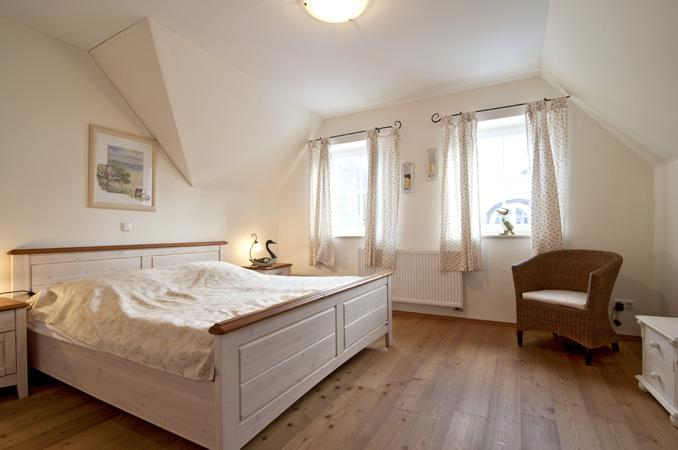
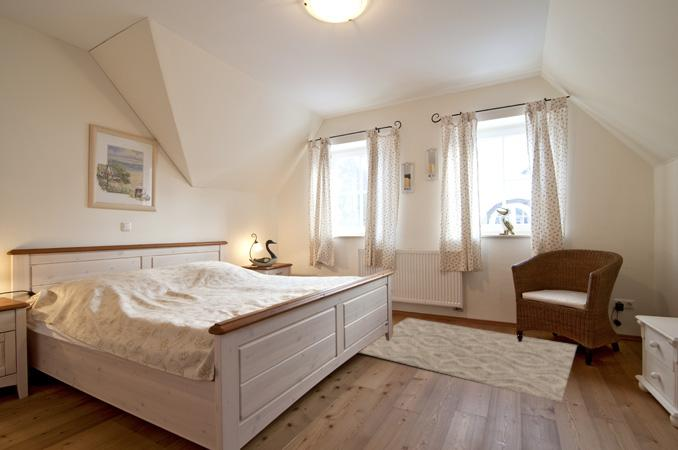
+ rug [358,317,578,404]
